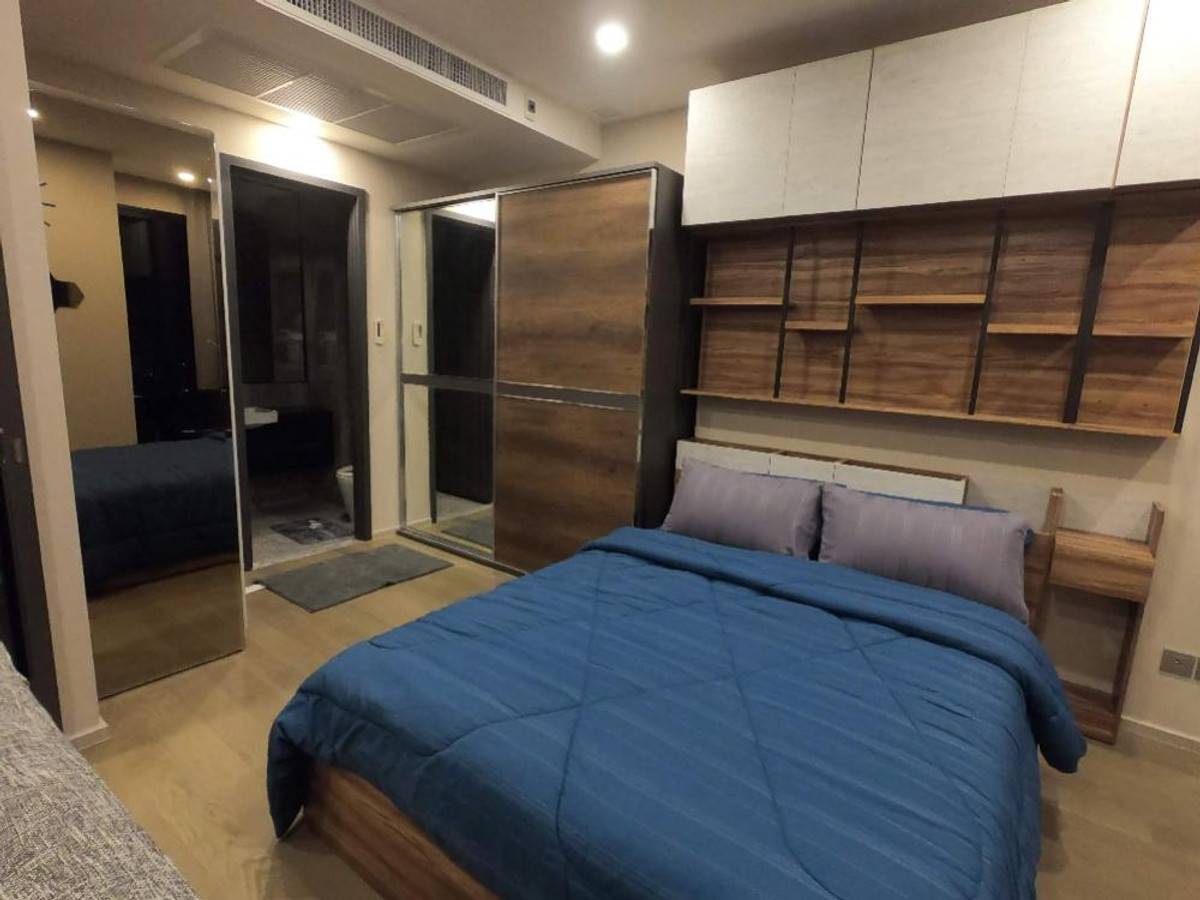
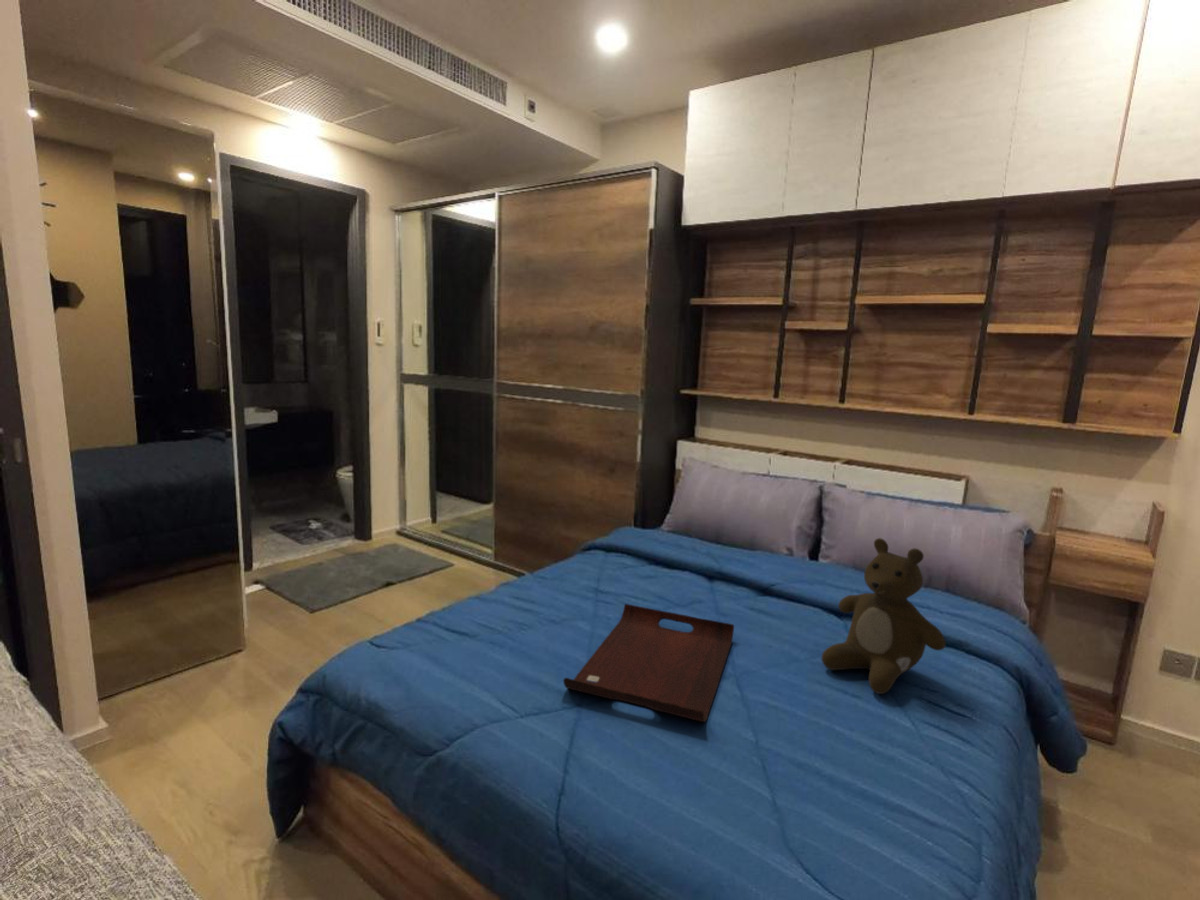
+ teddy bear [821,537,947,695]
+ serving tray [562,603,735,723]
